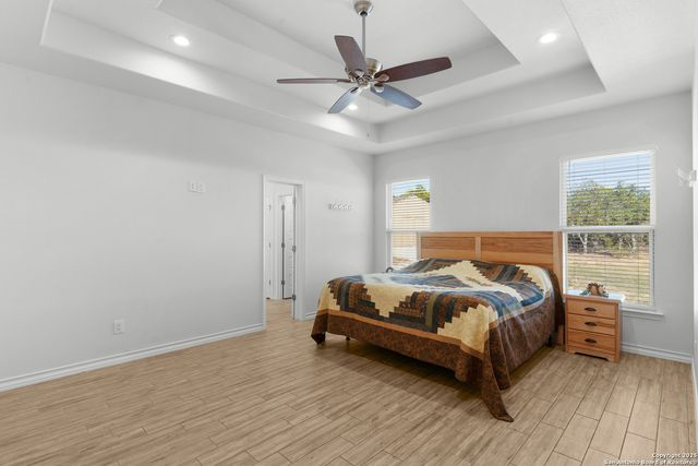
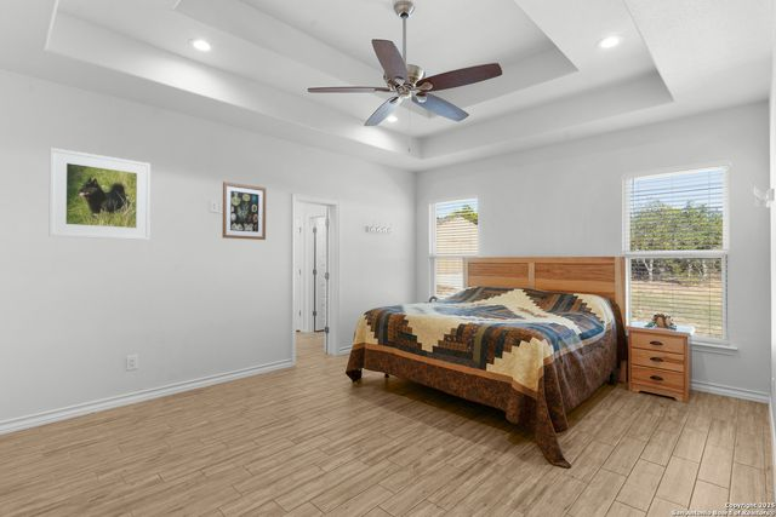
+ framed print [47,147,152,241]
+ wall art [221,180,267,241]
